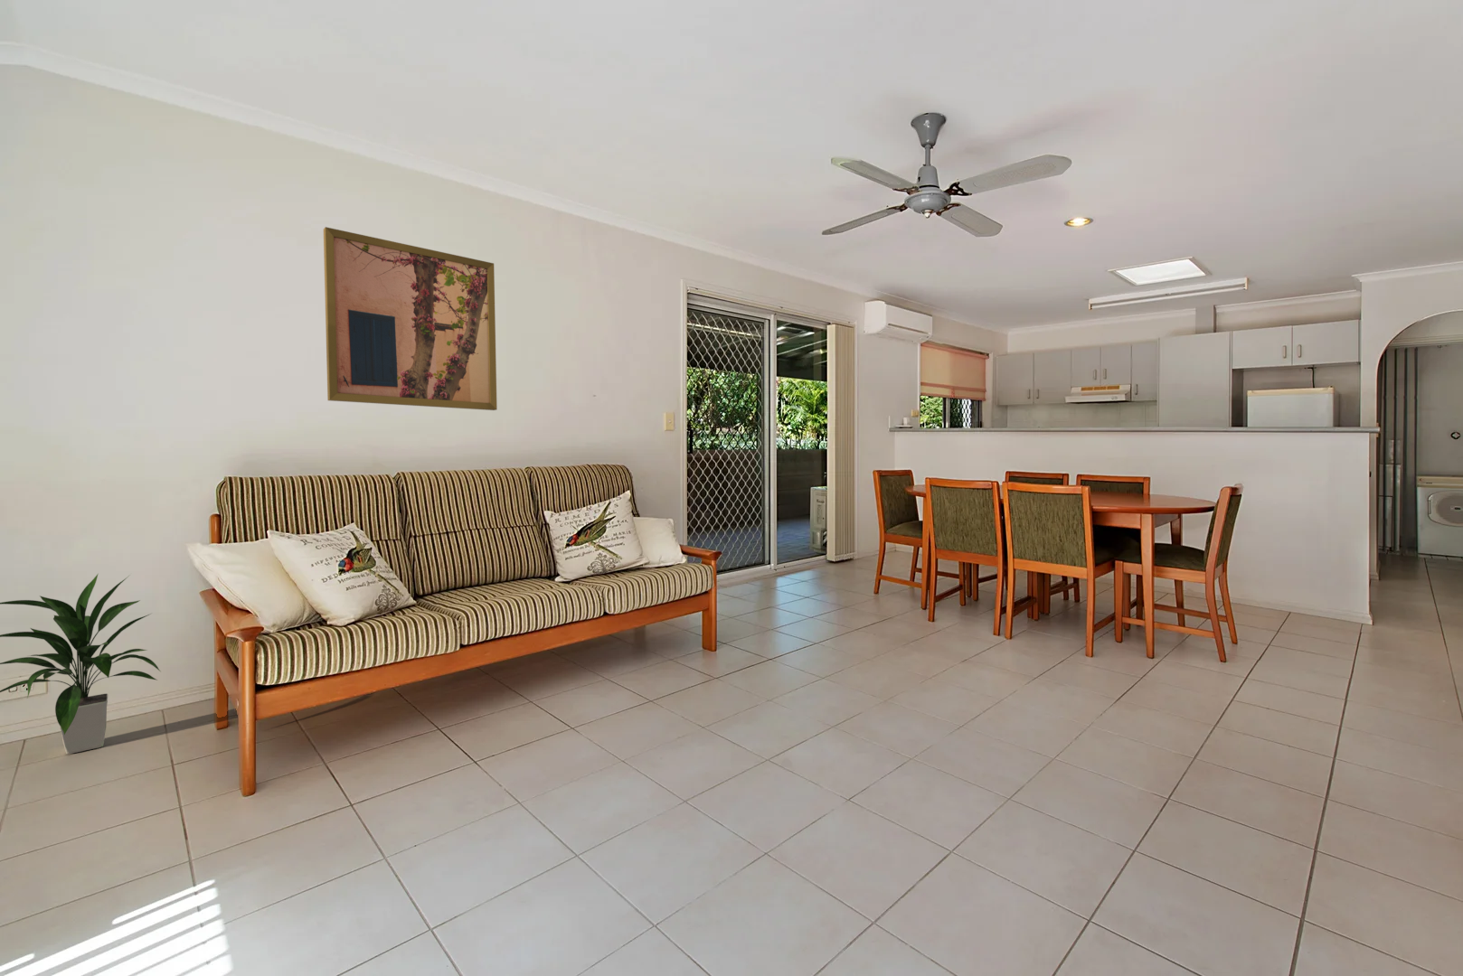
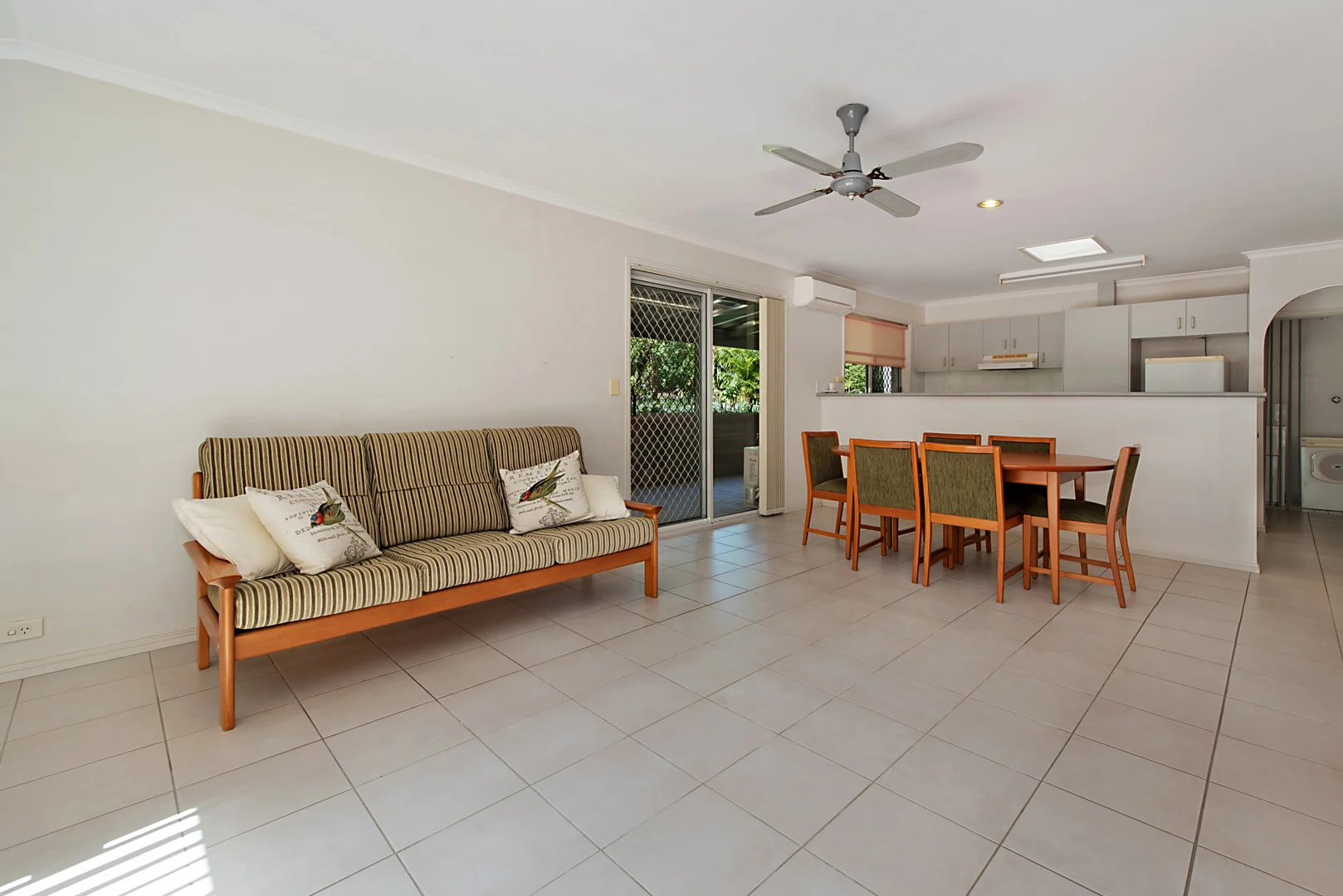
- wall art [322,225,498,411]
- indoor plant [0,573,161,755]
